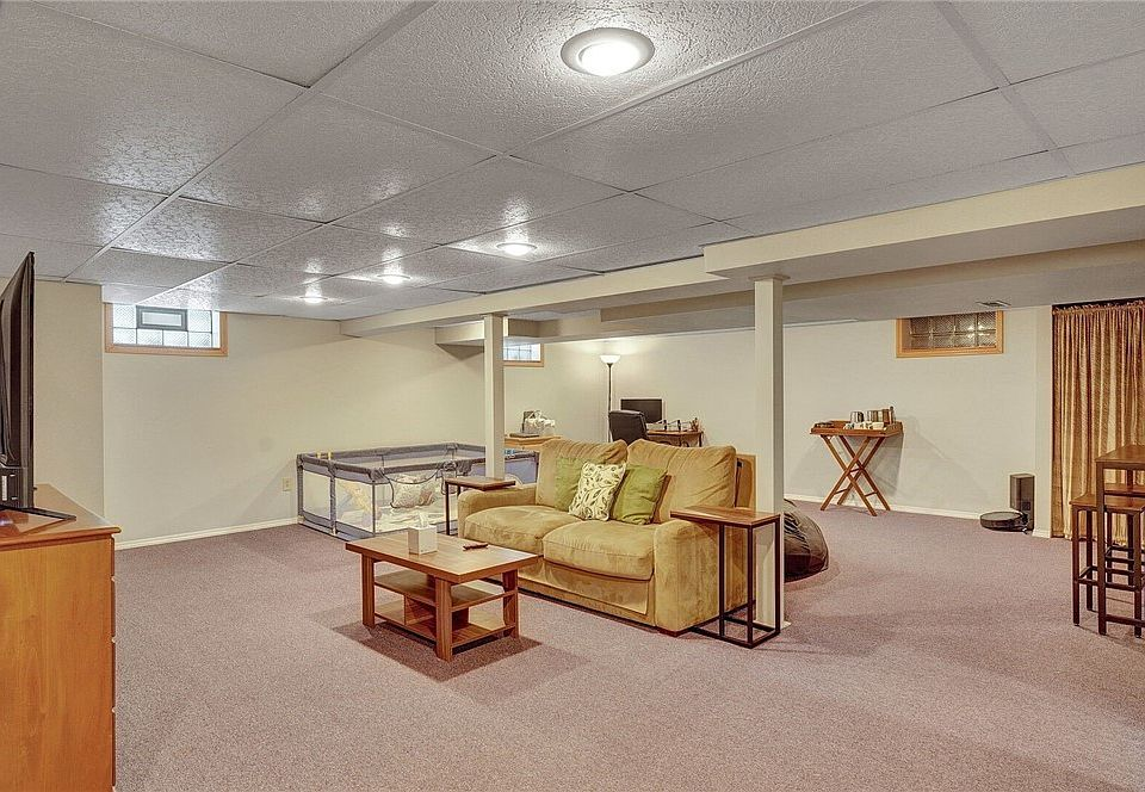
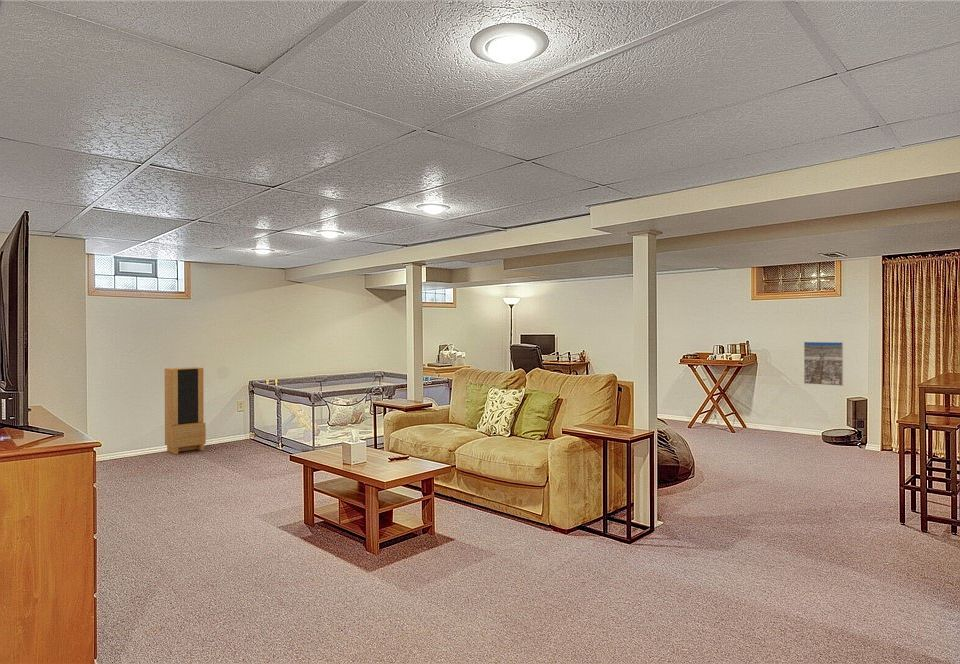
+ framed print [803,341,844,387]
+ storage cabinet [164,366,207,455]
